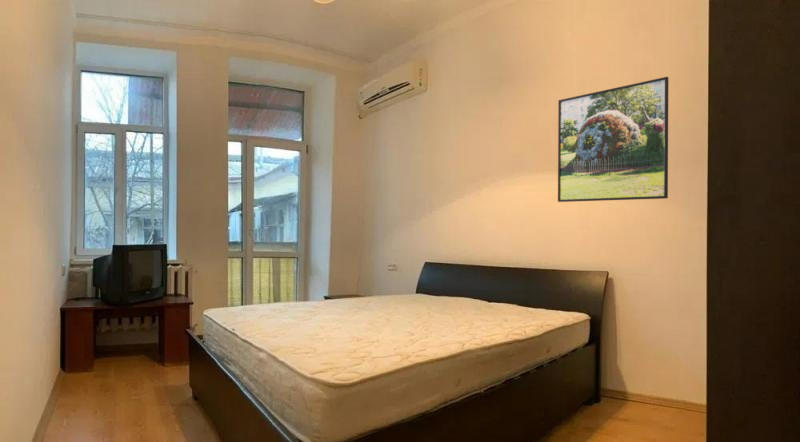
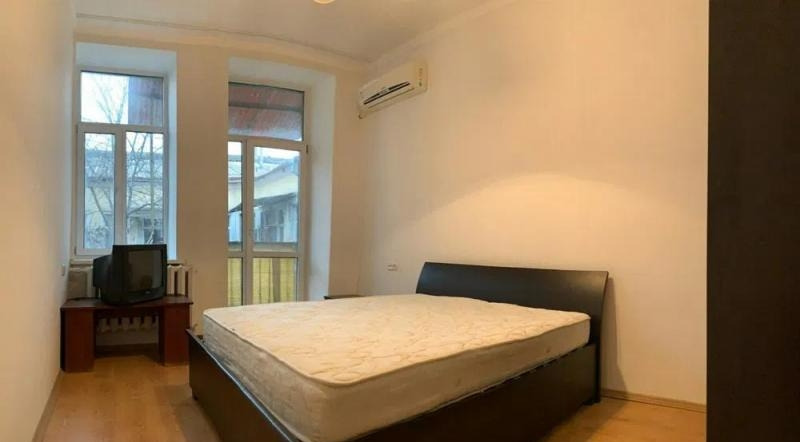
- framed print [557,76,669,203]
